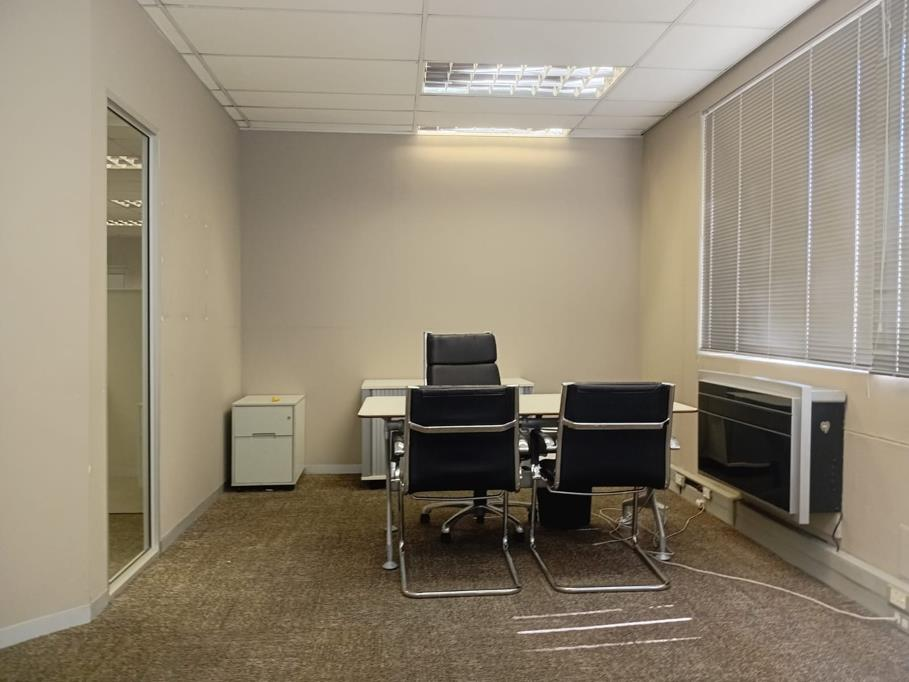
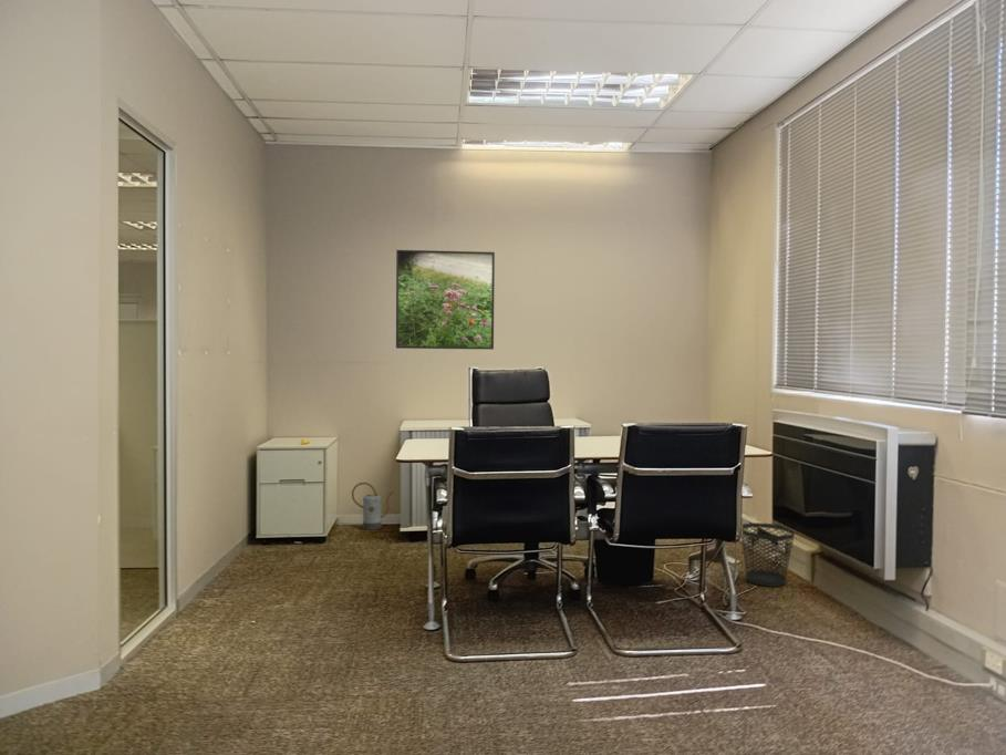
+ wastebasket [740,521,796,588]
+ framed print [395,249,496,351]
+ watering can [351,482,394,531]
